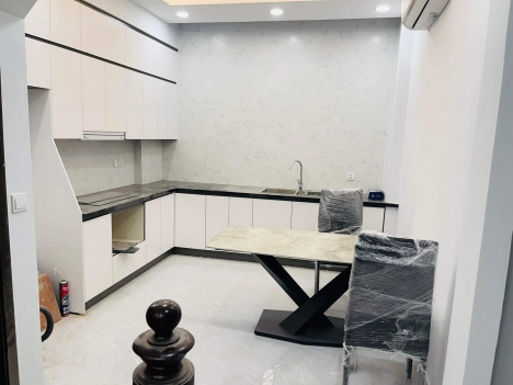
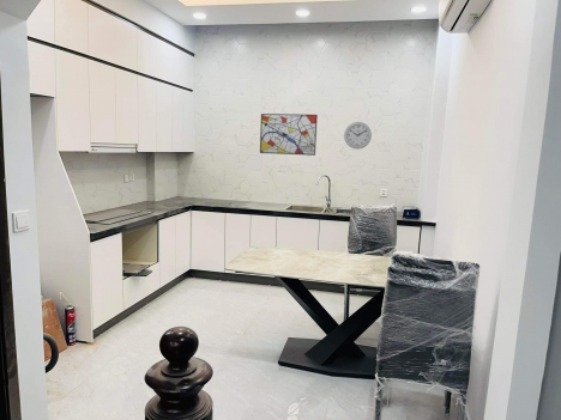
+ wall art [259,112,319,157]
+ wall clock [343,121,373,151]
